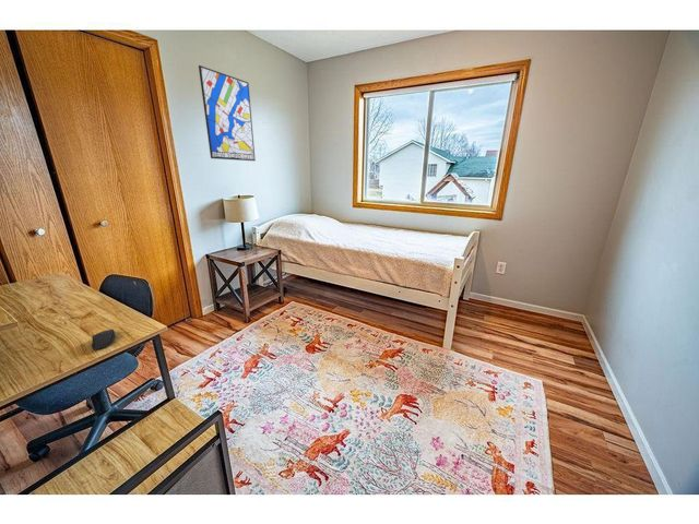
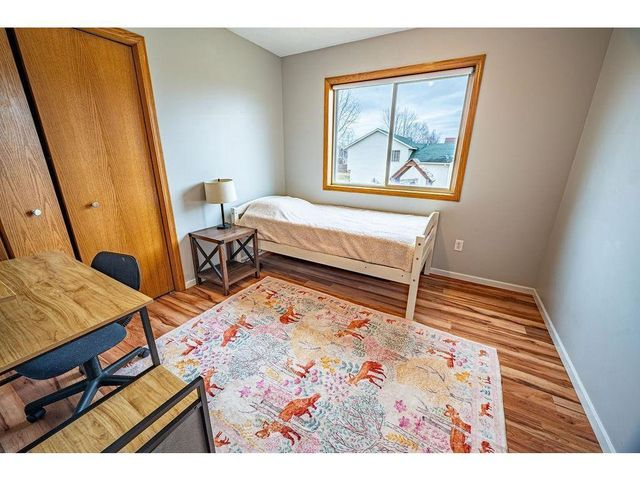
- mouse [91,329,117,350]
- wall art [198,64,257,162]
